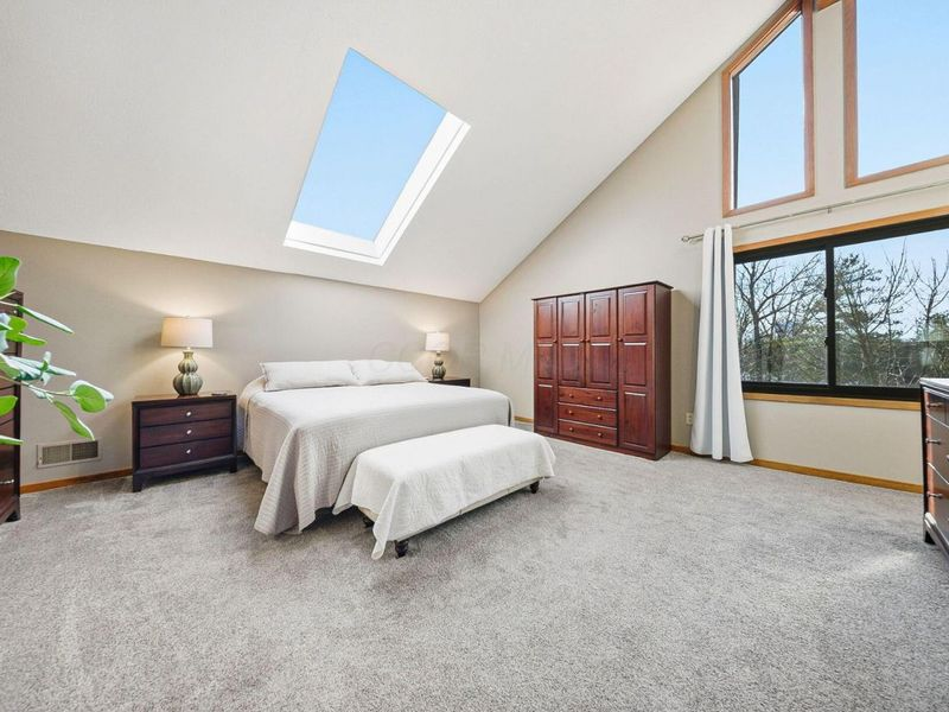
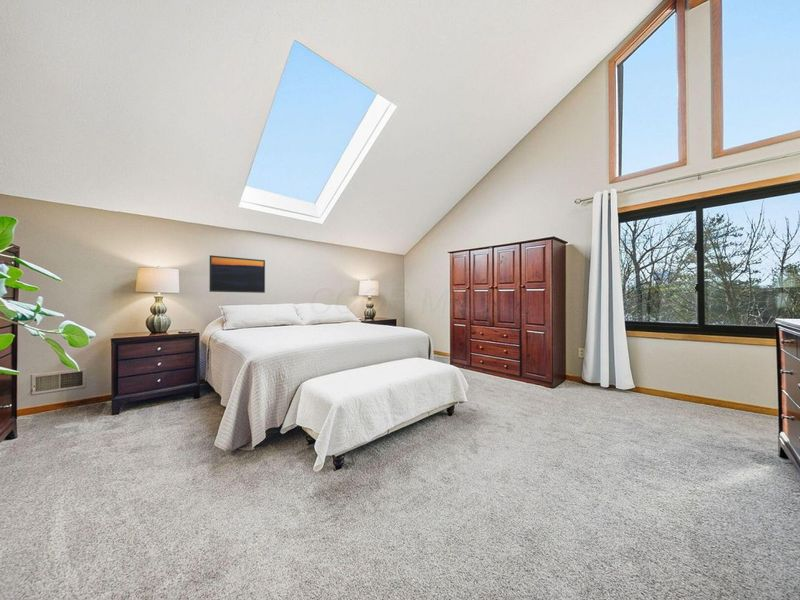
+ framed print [208,254,266,294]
